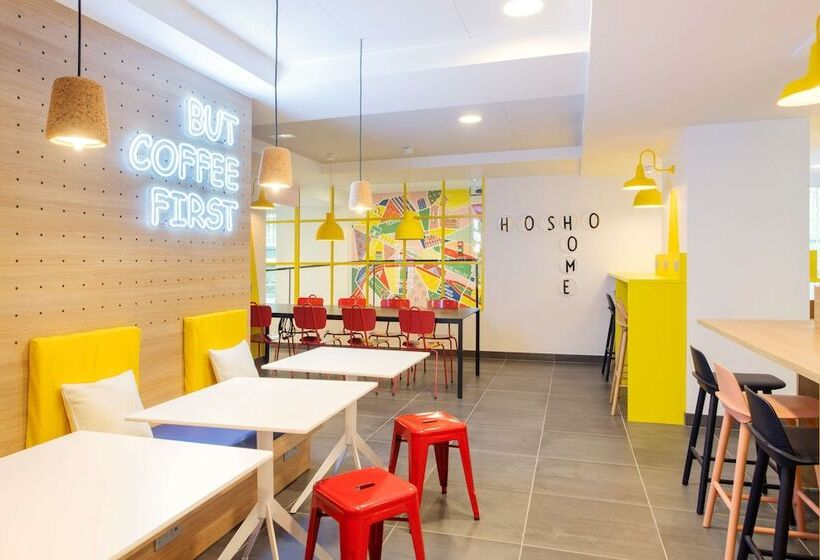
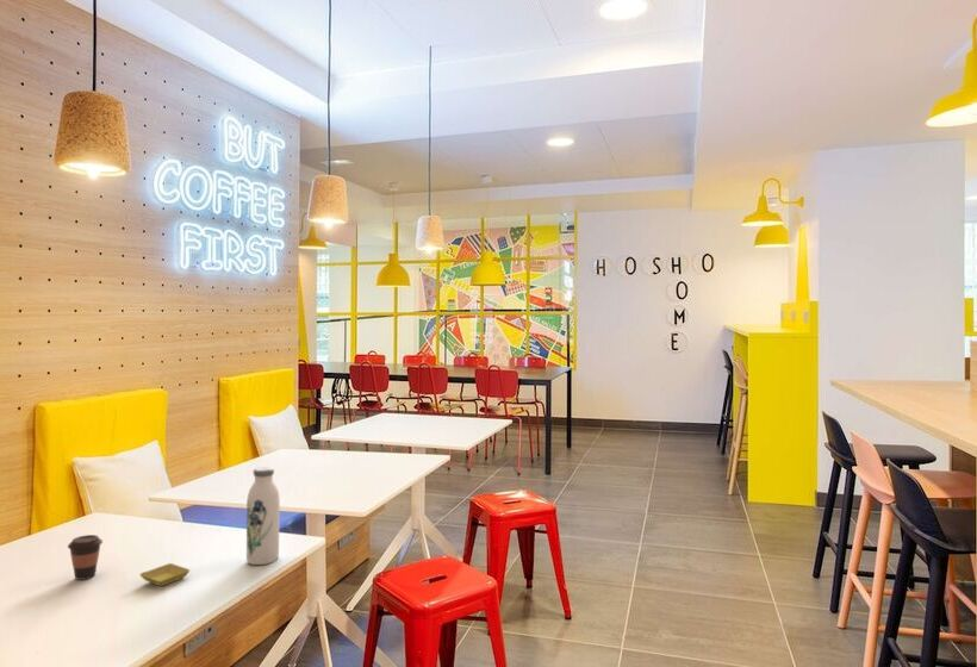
+ coffee cup [67,534,104,581]
+ saucer [138,562,191,587]
+ water bottle [245,466,281,566]
